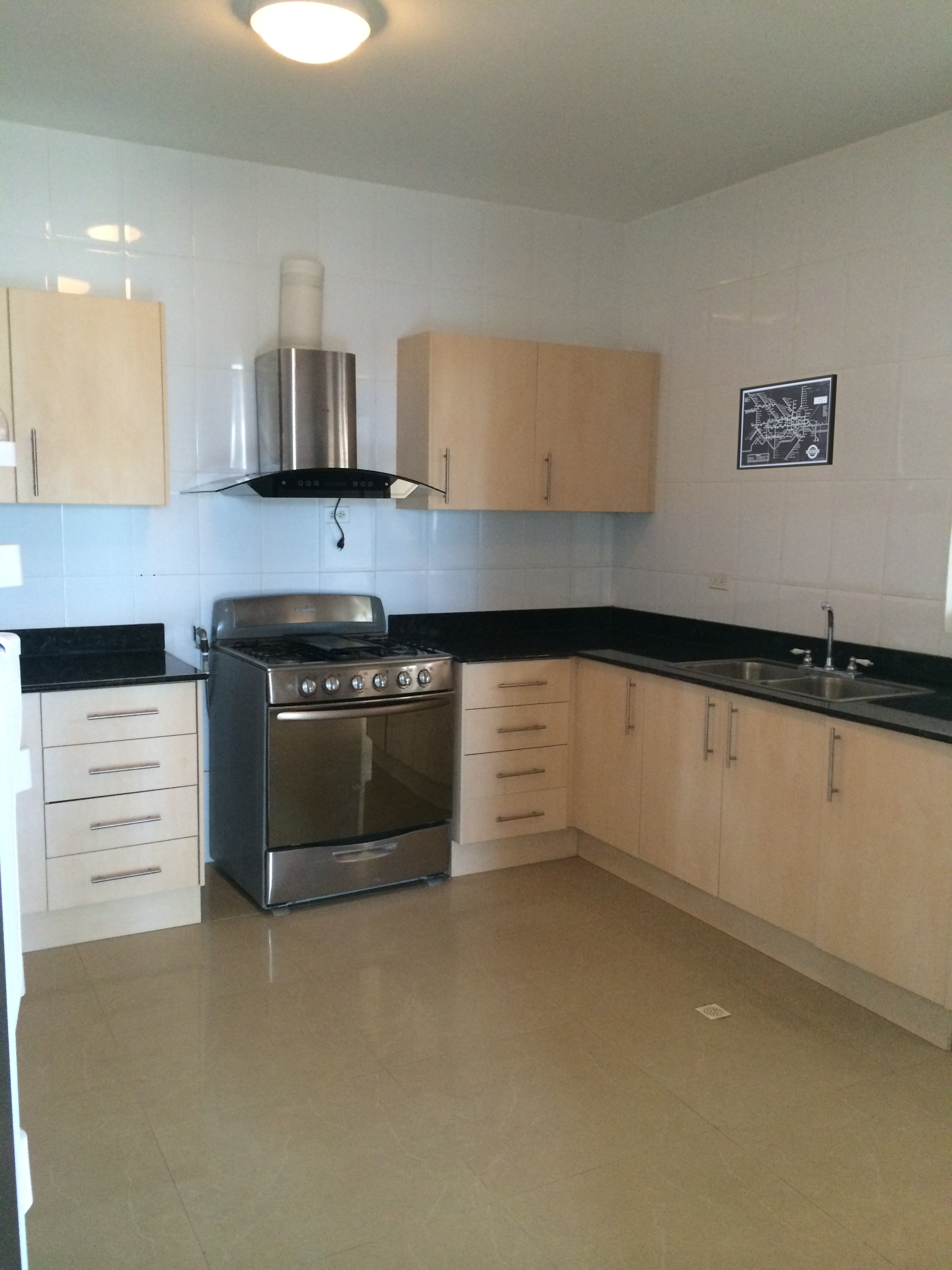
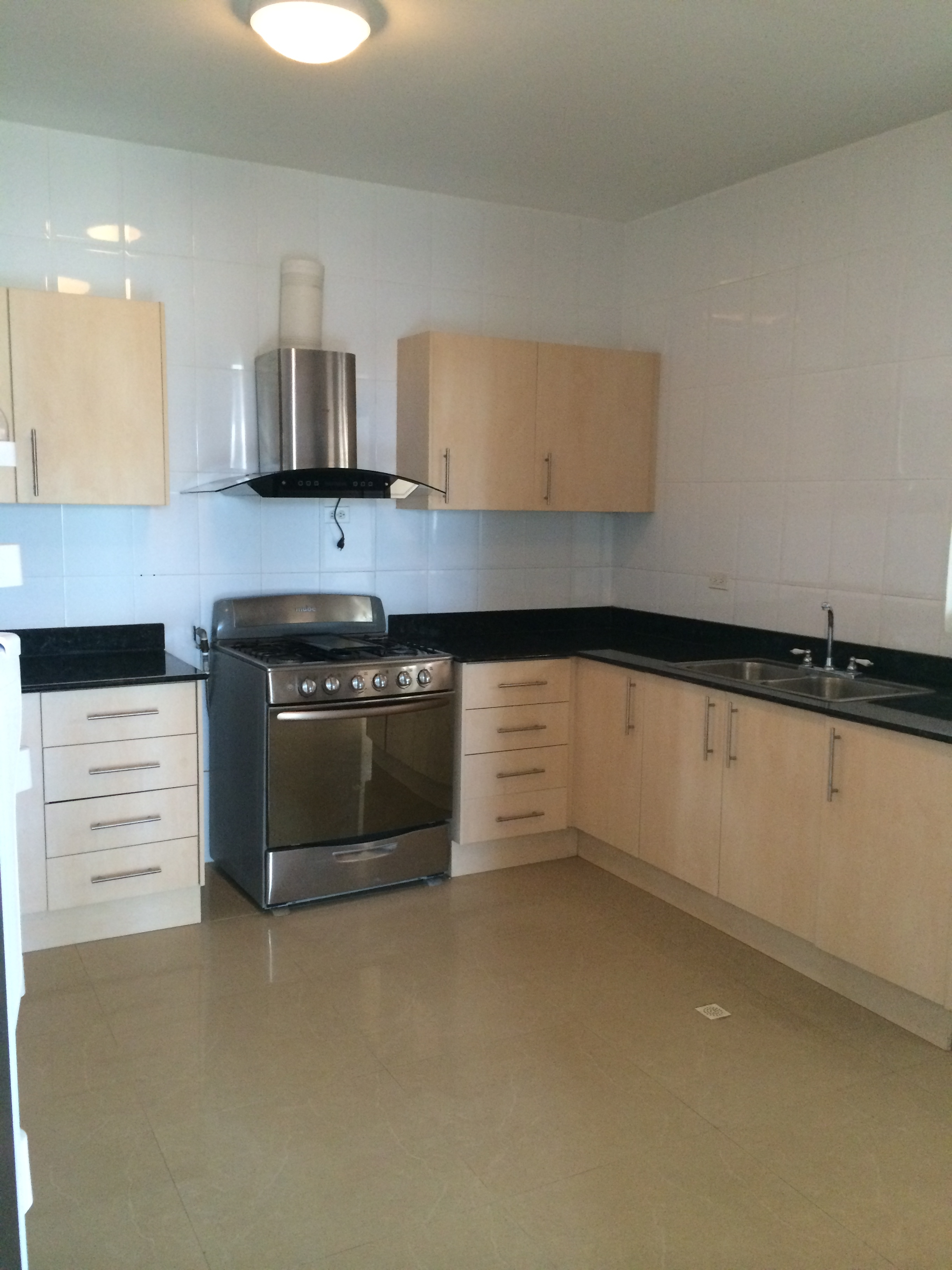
- wall art [736,374,838,470]
